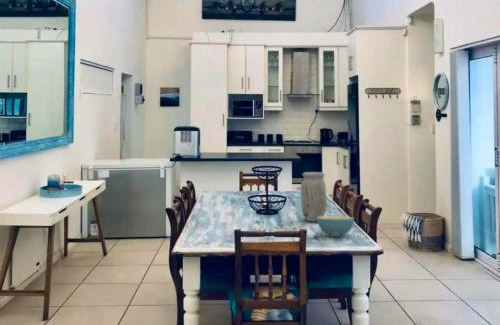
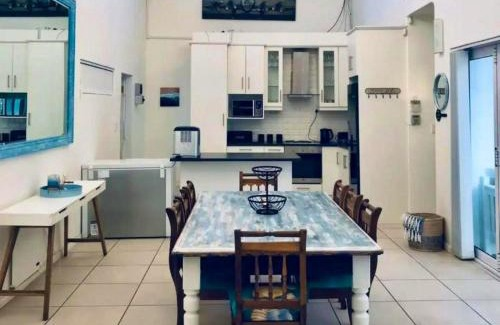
- vase [300,171,328,222]
- cereal bowl [317,215,355,238]
